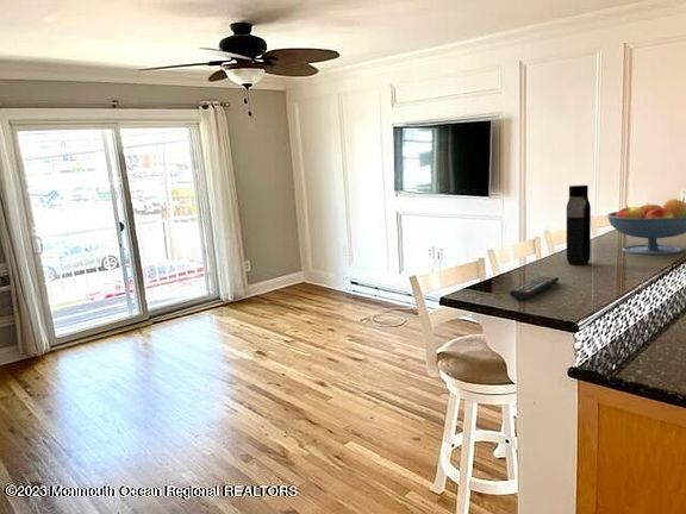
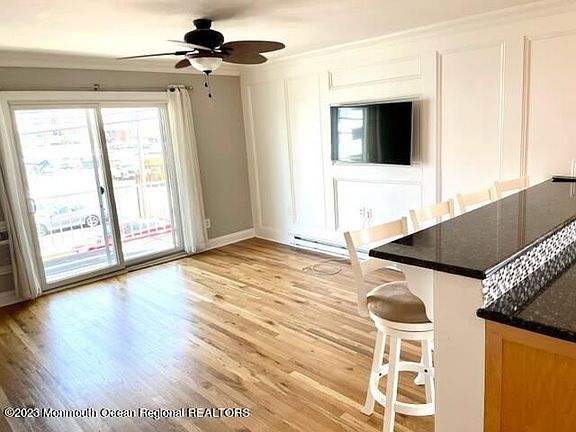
- water bottle [566,184,592,265]
- fruit bowl [606,198,686,256]
- remote control [509,275,560,301]
